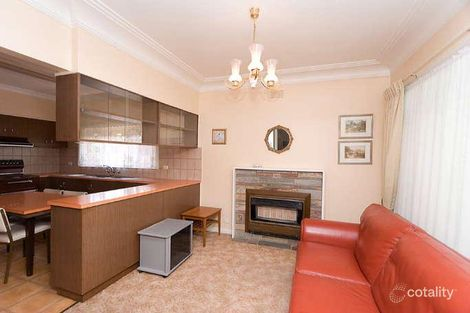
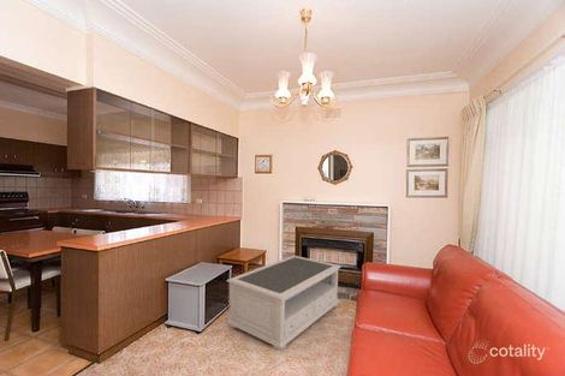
+ coffee table [225,255,343,351]
